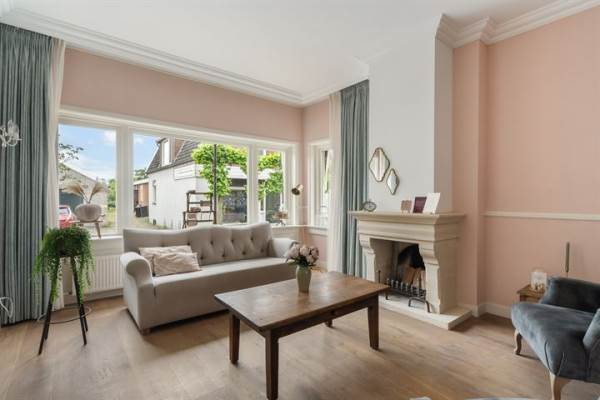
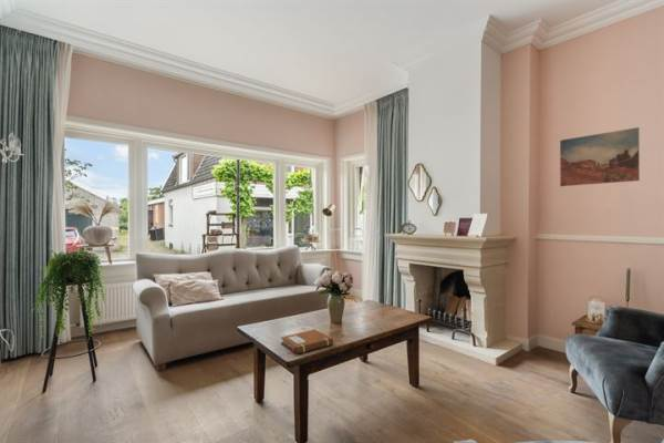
+ wall art [559,126,641,187]
+ notebook [280,328,334,356]
